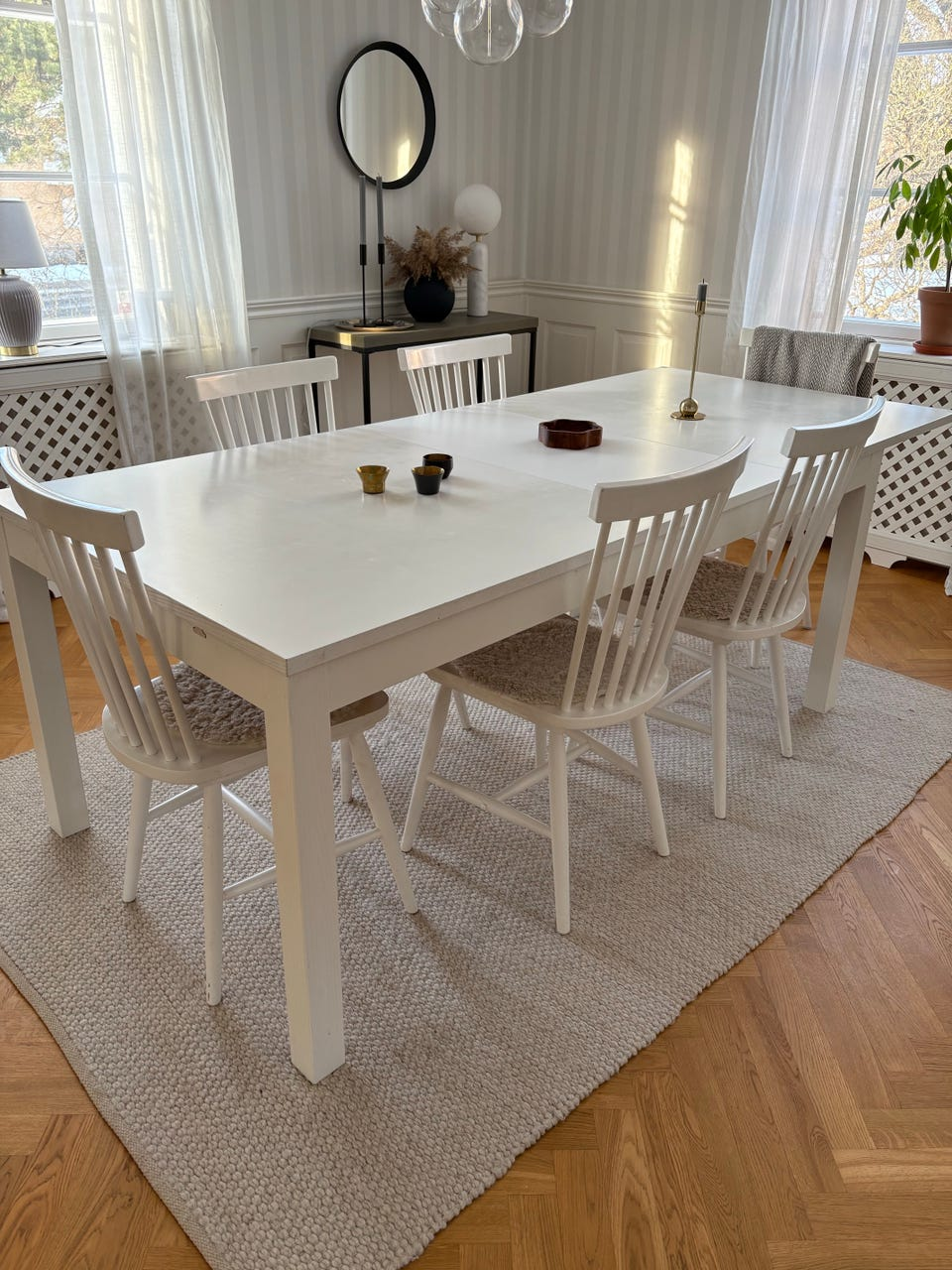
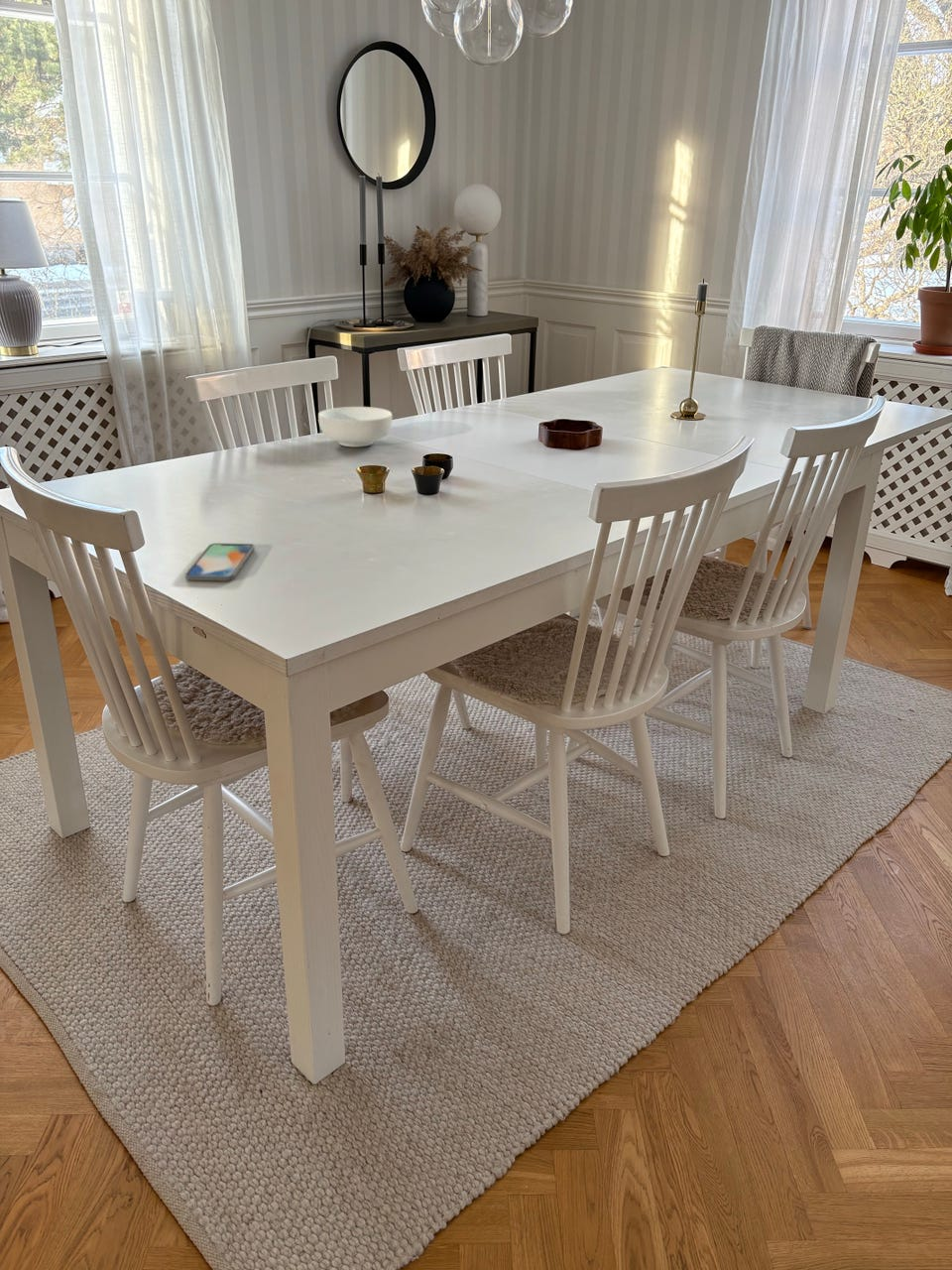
+ cereal bowl [317,406,394,447]
+ smartphone [184,542,256,581]
